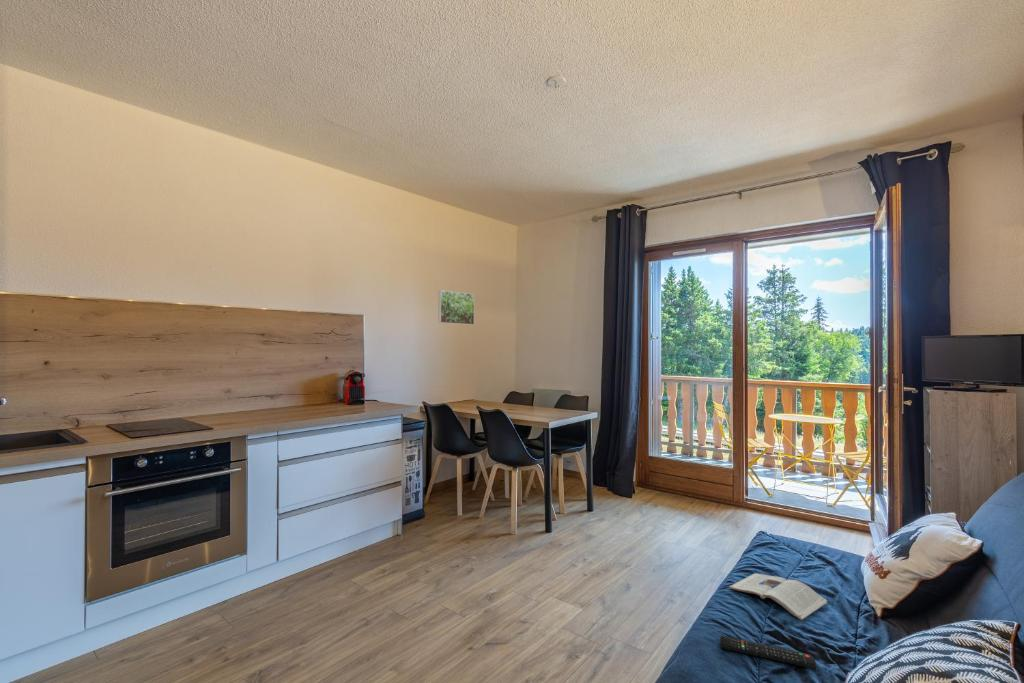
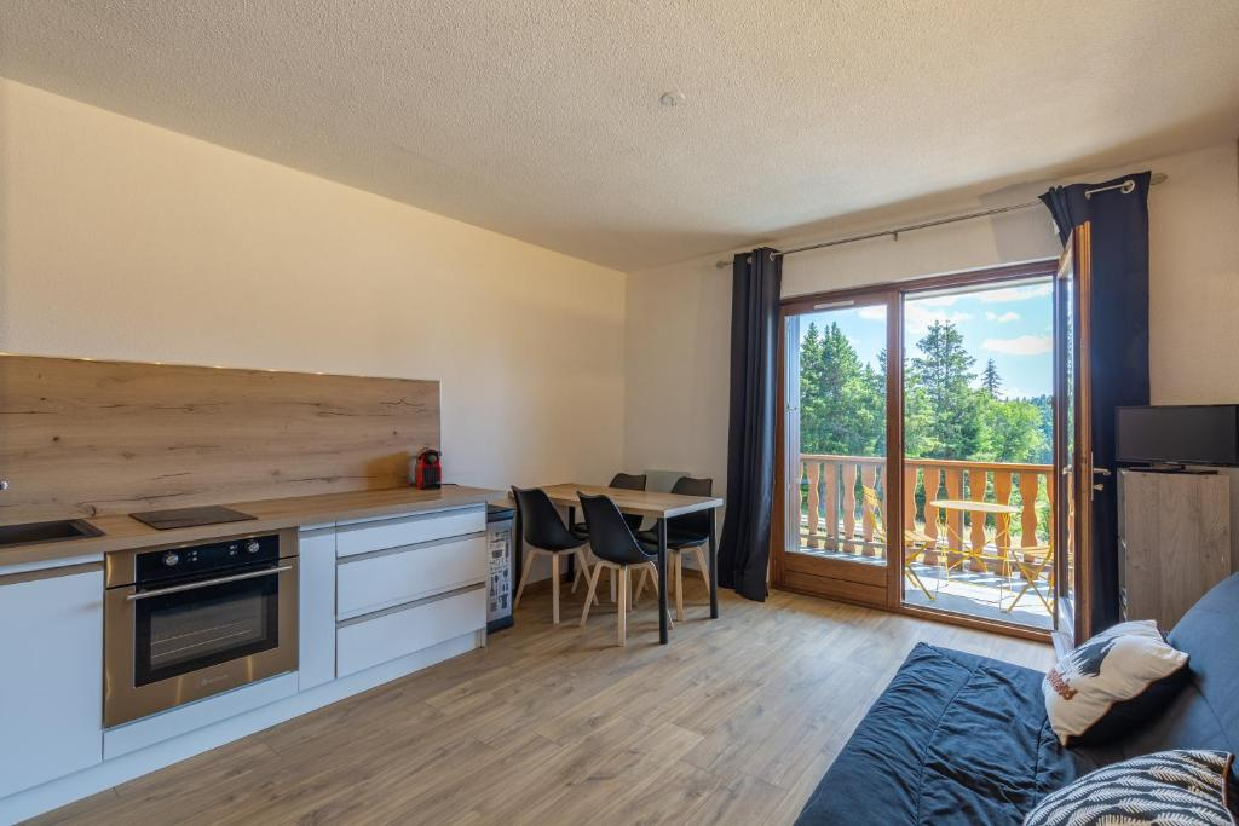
- magazine [728,572,828,621]
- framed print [438,289,475,326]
- remote control [719,634,817,670]
